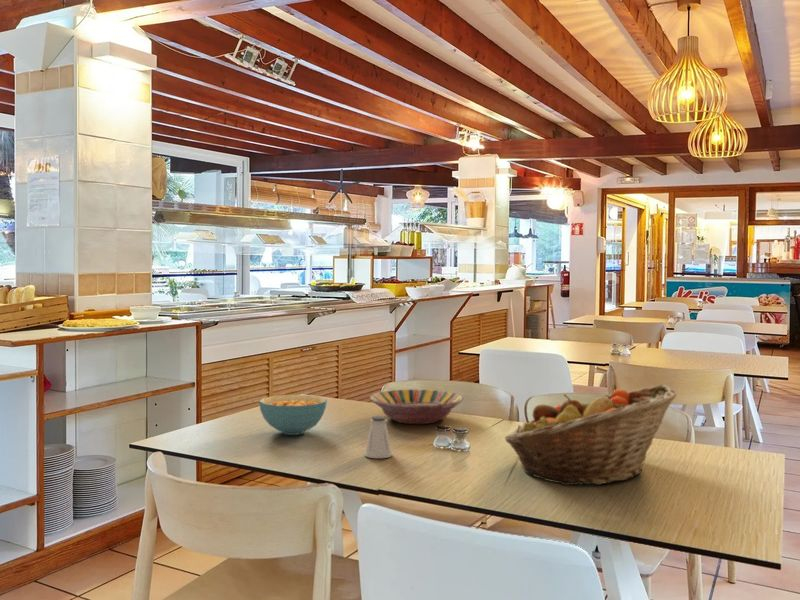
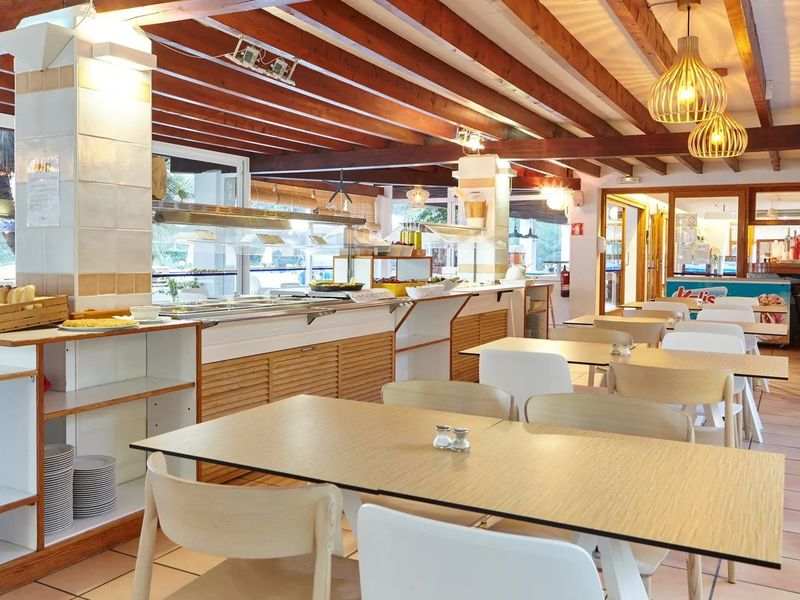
- saltshaker [364,415,393,459]
- cereal bowl [258,394,328,436]
- serving bowl [369,388,464,425]
- fruit basket [504,384,678,486]
